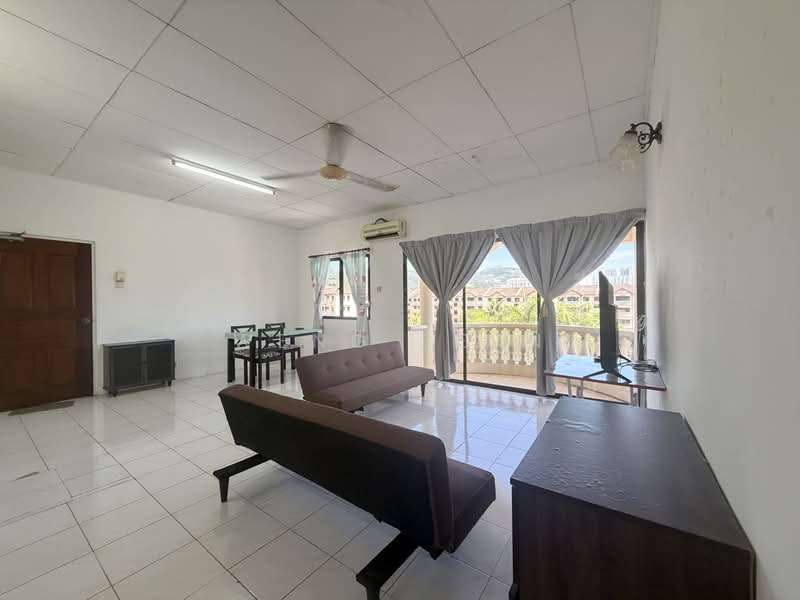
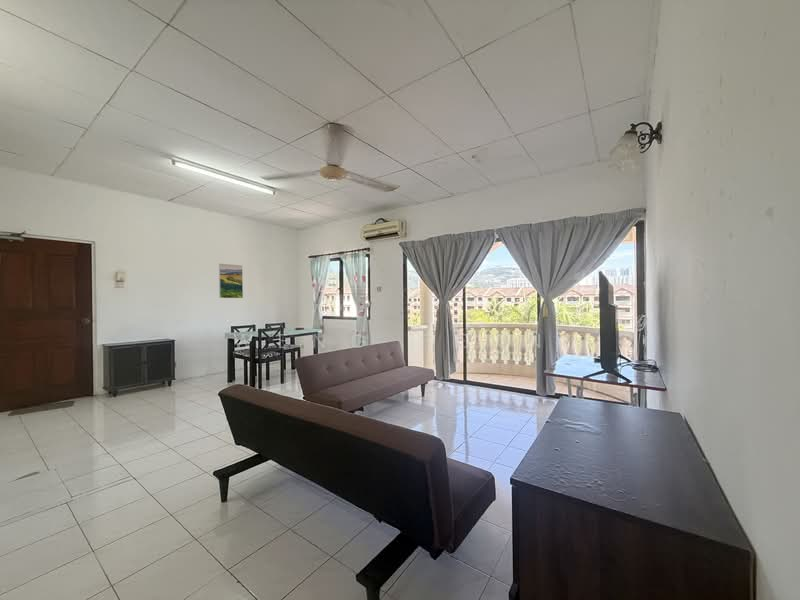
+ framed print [218,263,244,299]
